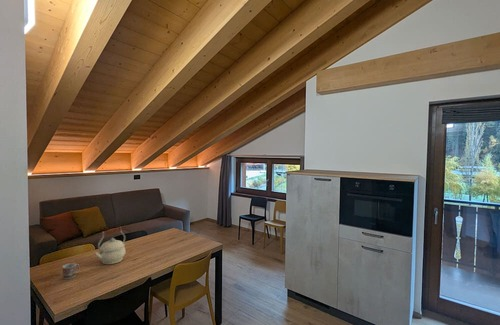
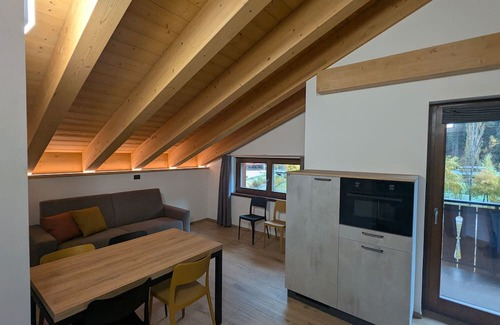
- kettle [93,226,126,265]
- cup [61,262,80,280]
